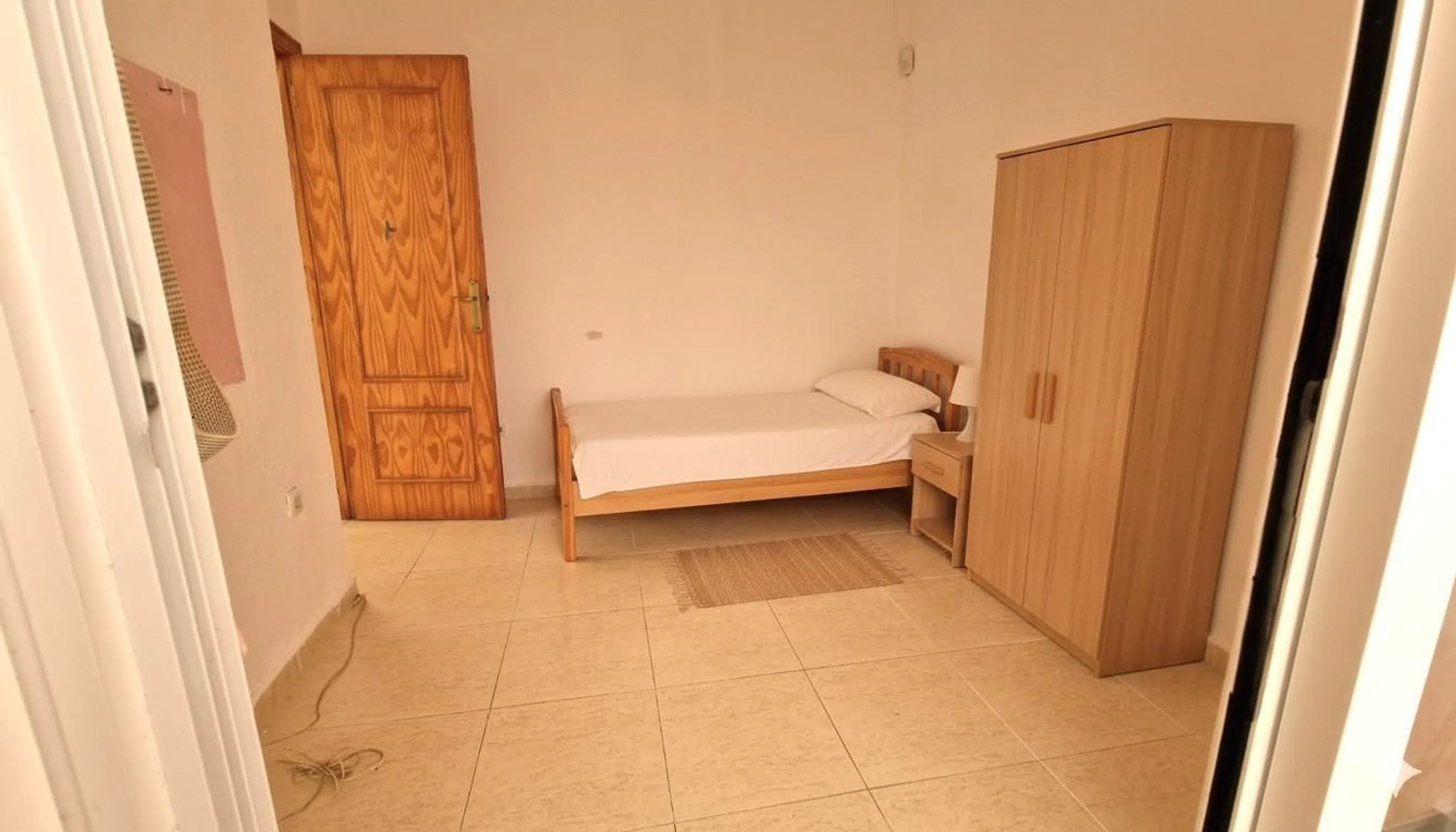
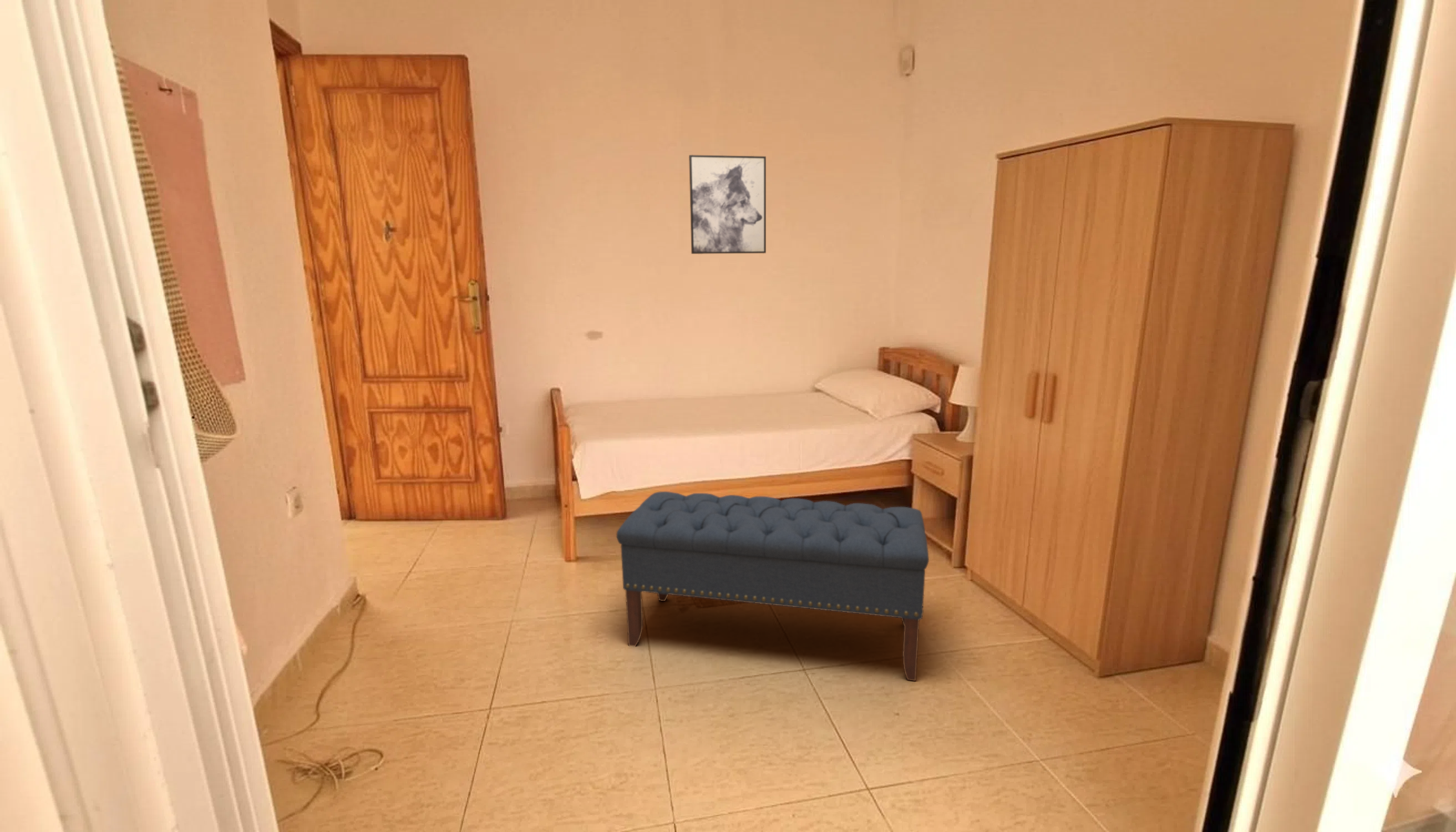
+ wall art [688,154,767,255]
+ bench [616,491,930,682]
